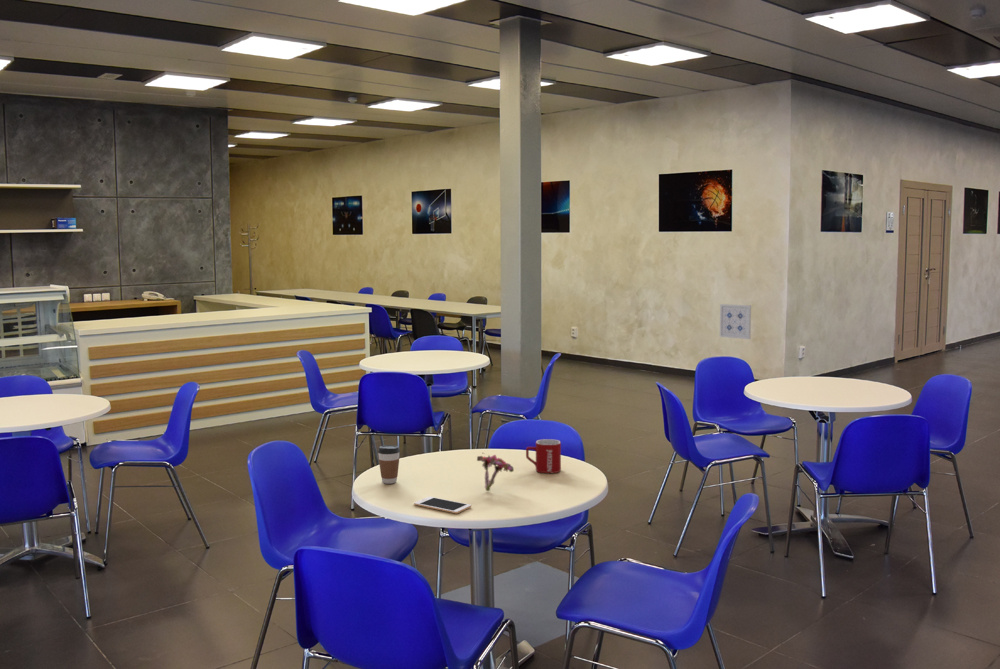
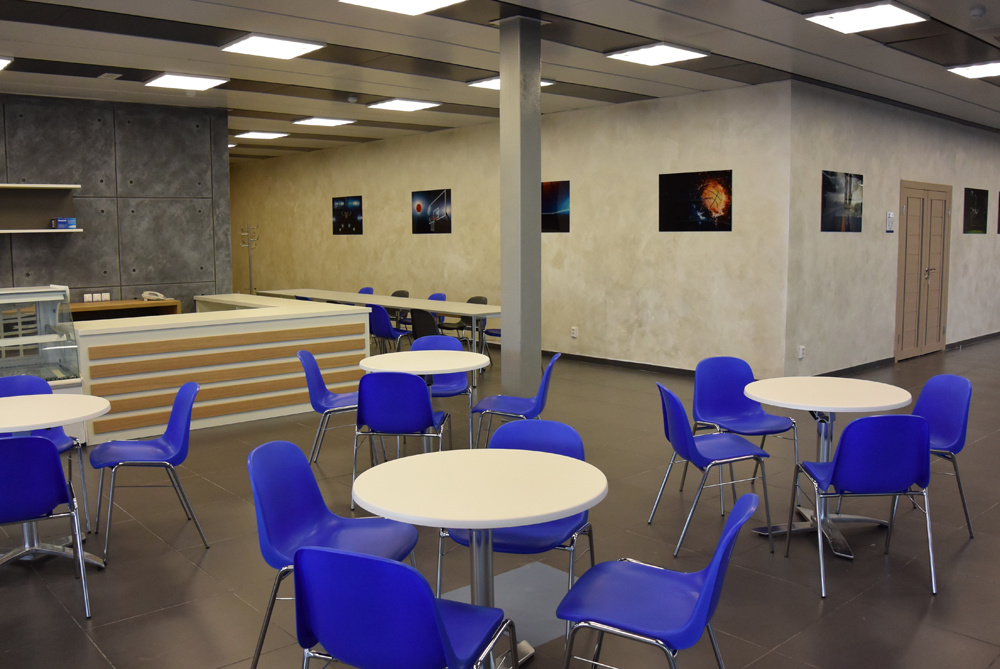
- cell phone [413,496,472,514]
- flower [476,452,515,492]
- coffee cup [377,444,401,485]
- mug [525,438,562,474]
- wall art [719,303,752,340]
